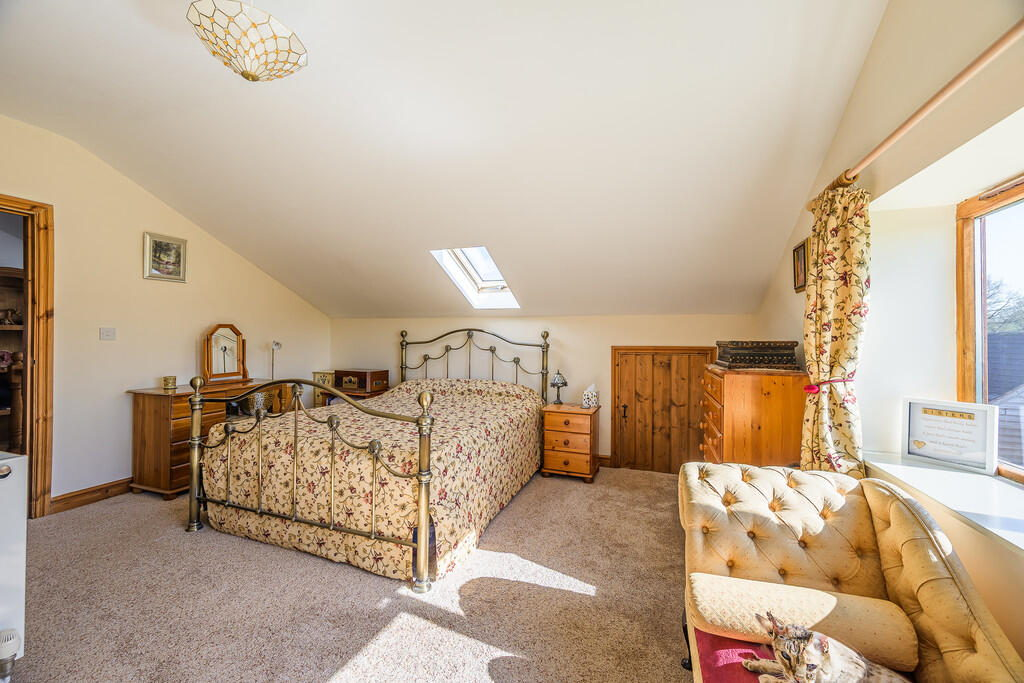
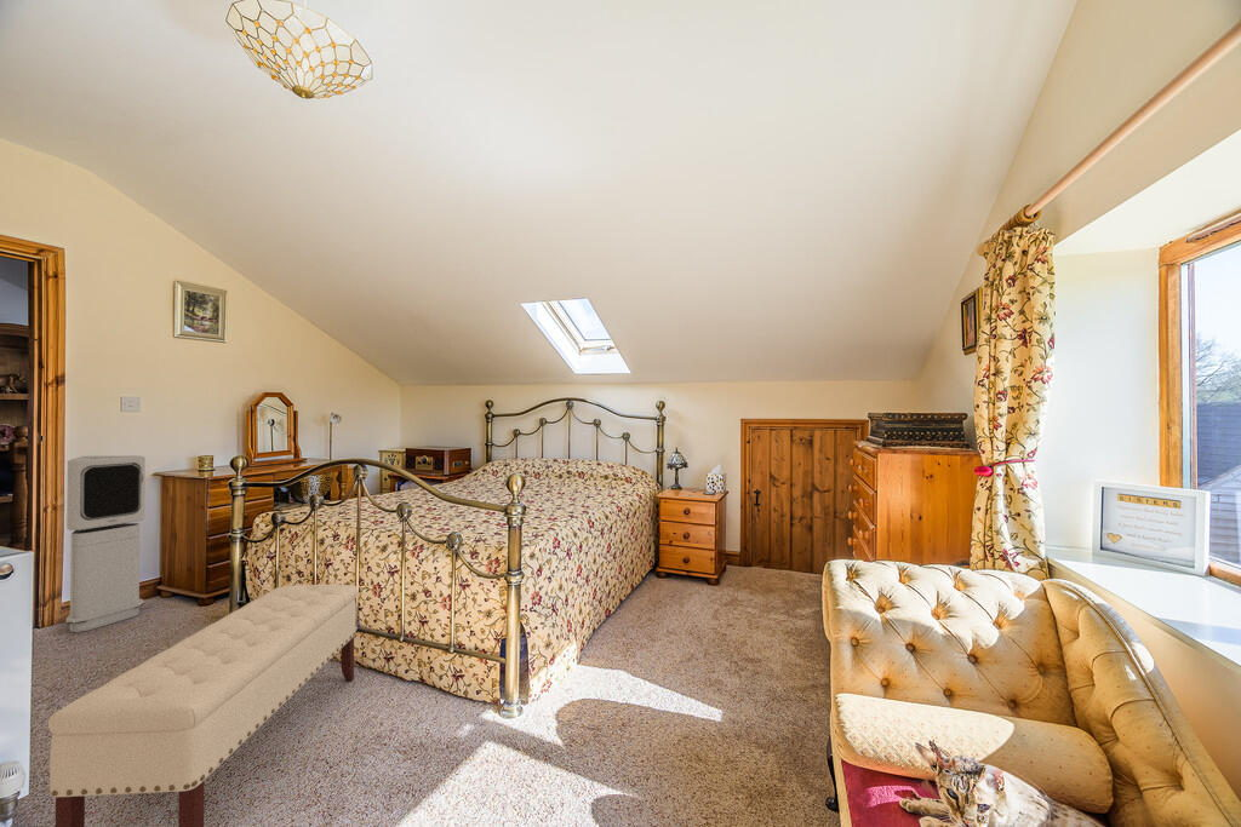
+ bench [47,584,359,827]
+ air purifier [65,454,147,633]
